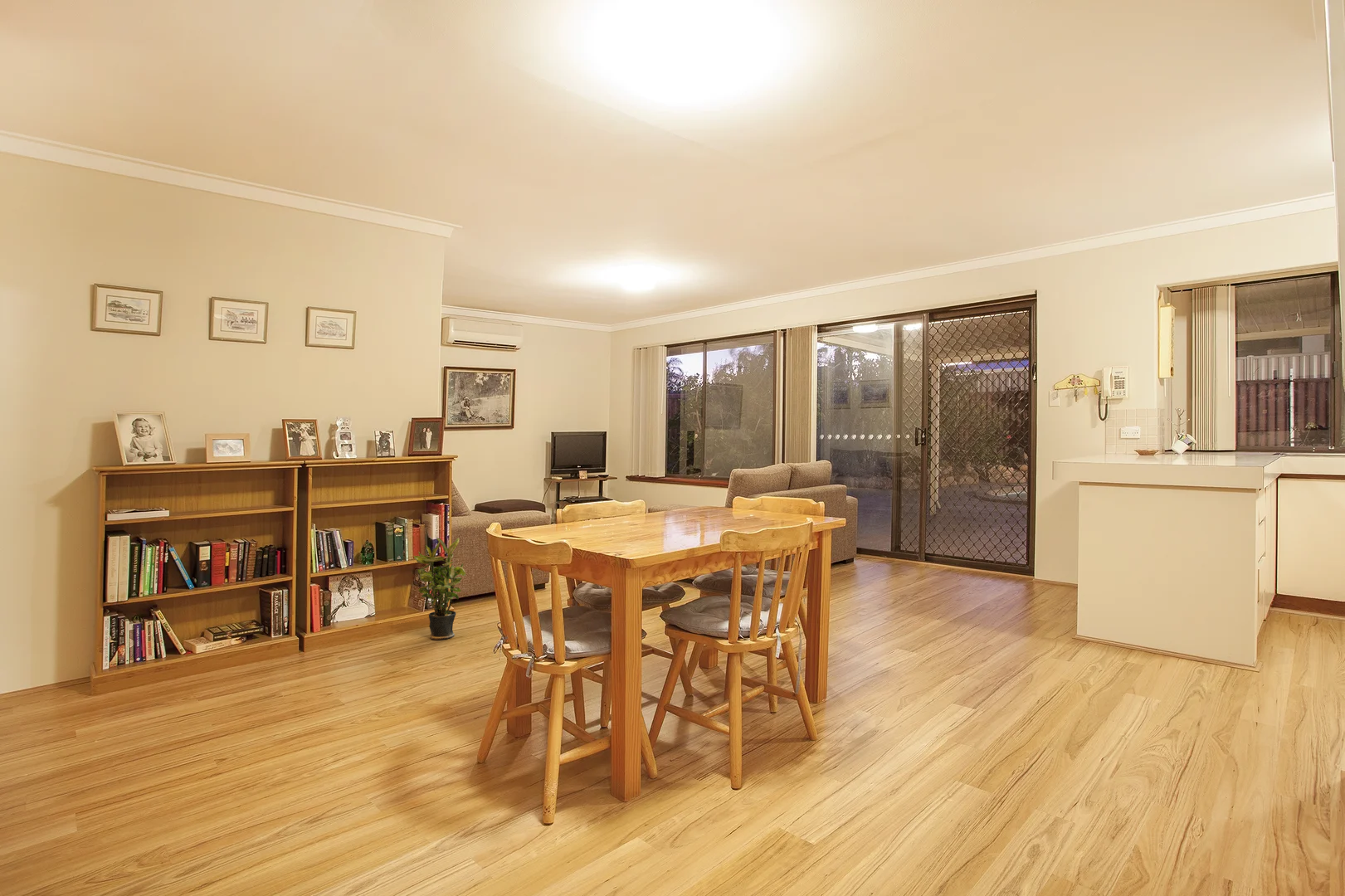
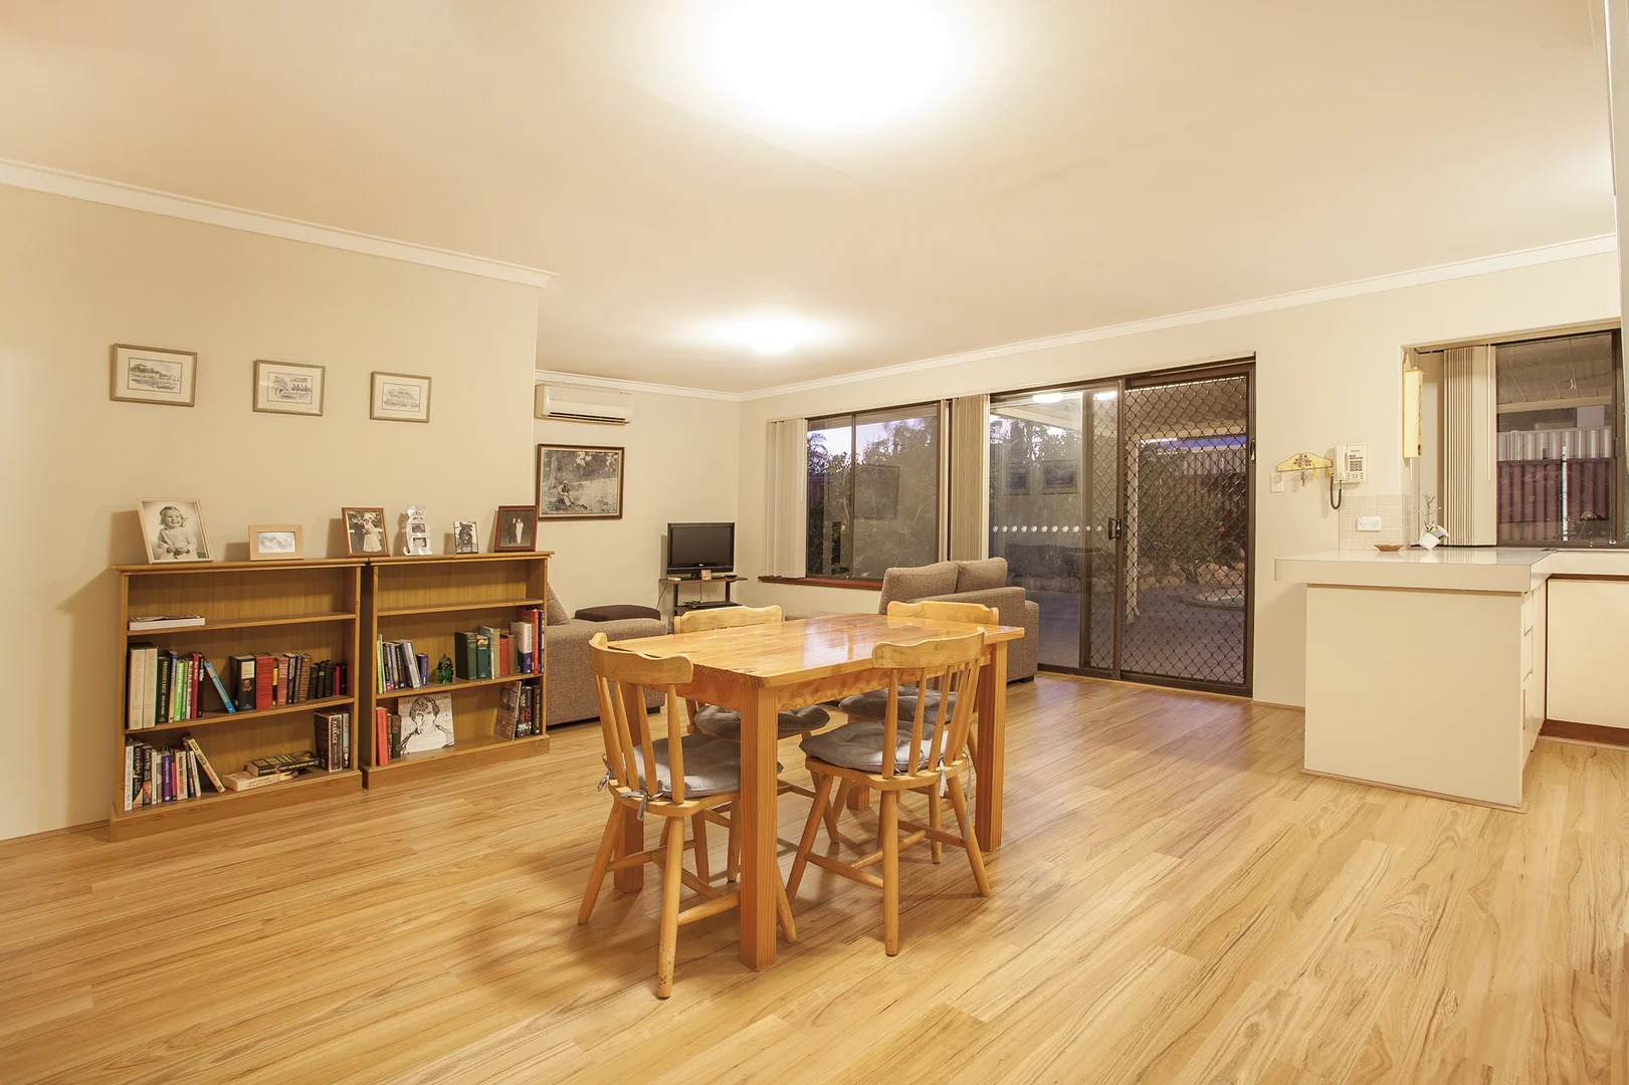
- potted plant [413,537,467,640]
